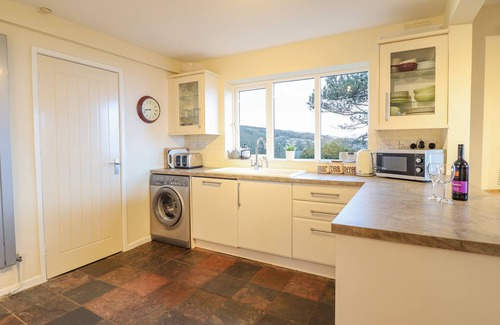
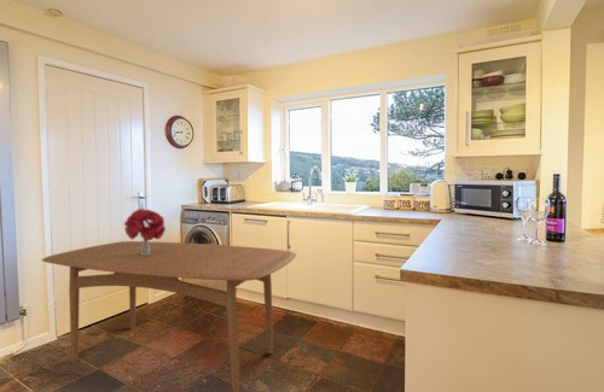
+ bouquet [123,207,167,254]
+ dining table [41,240,297,392]
